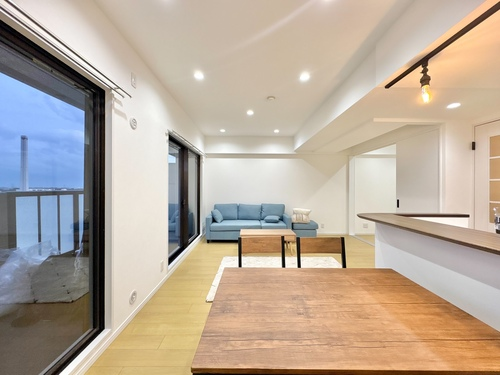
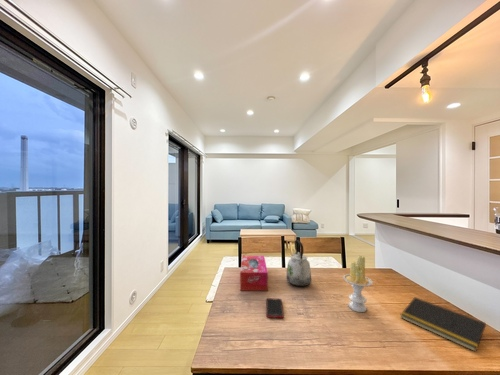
+ candle [342,254,374,313]
+ cell phone [265,297,285,319]
+ kettle [285,239,312,287]
+ tissue box [239,255,269,292]
+ notepad [400,296,487,353]
